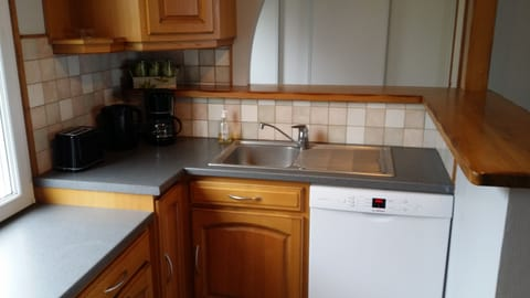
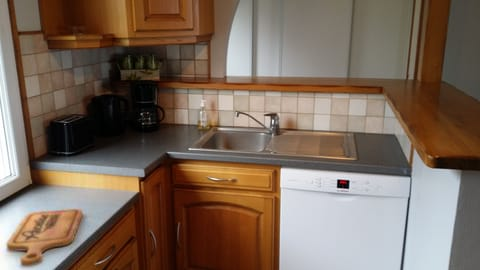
+ cutting board [5,208,83,267]
